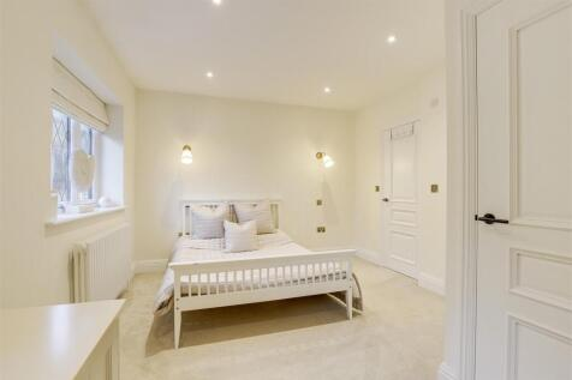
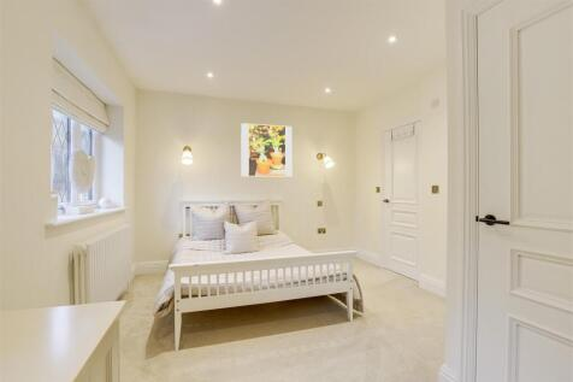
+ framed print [240,122,293,178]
